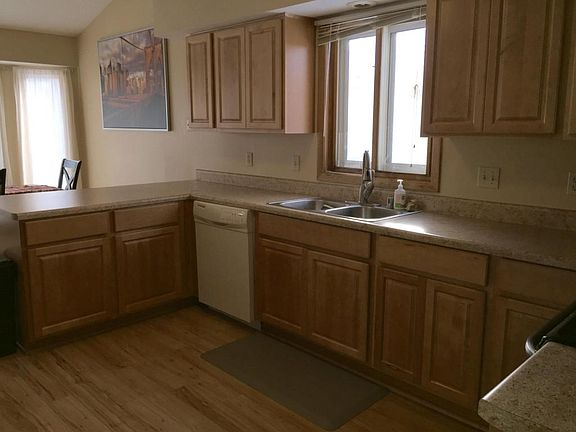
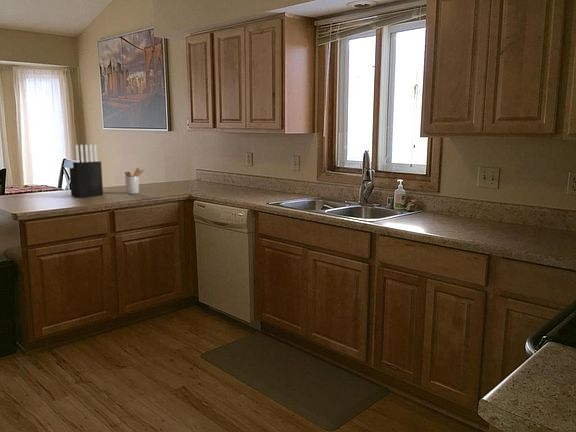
+ utensil holder [124,167,145,195]
+ knife block [69,144,104,198]
